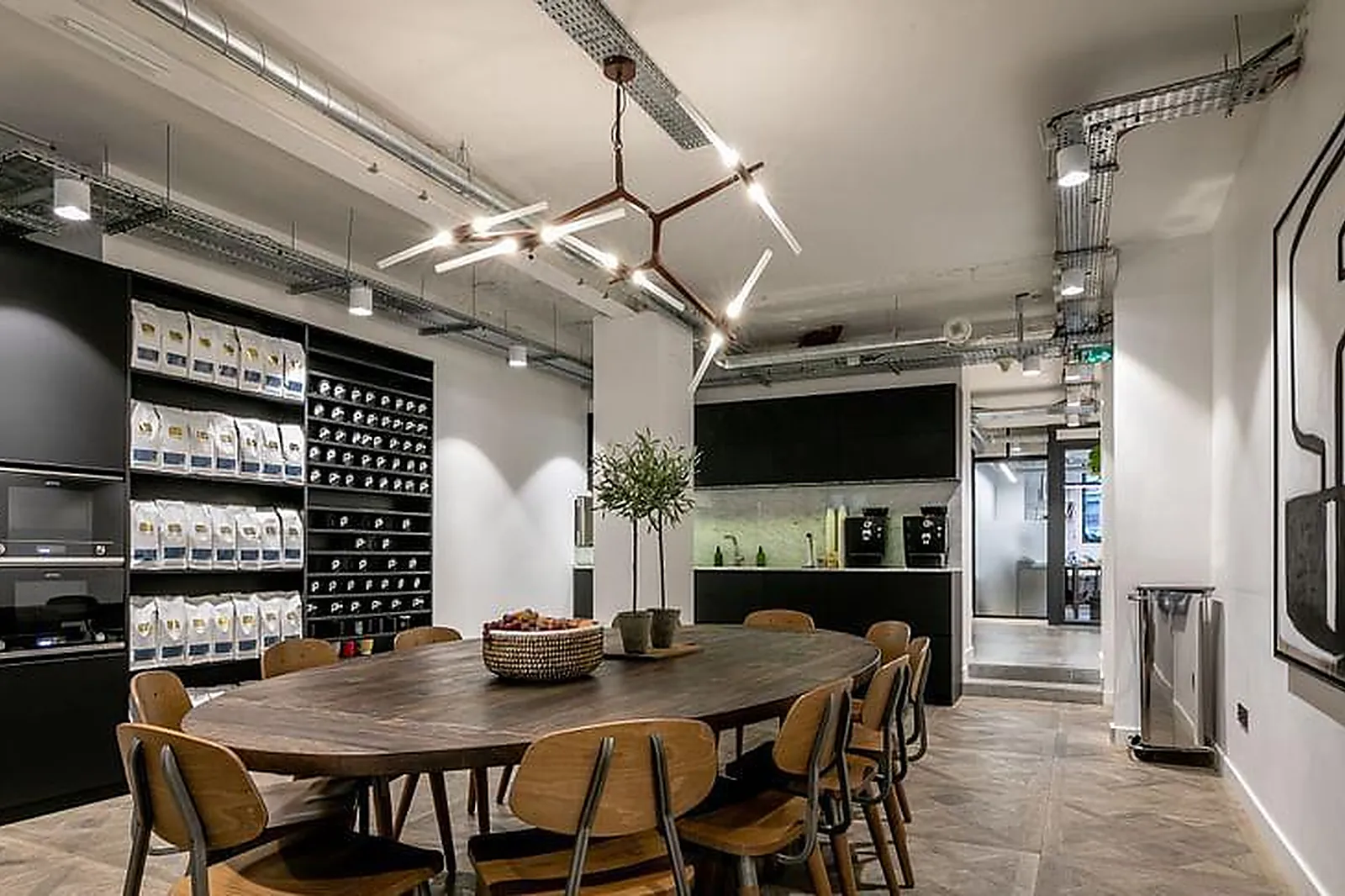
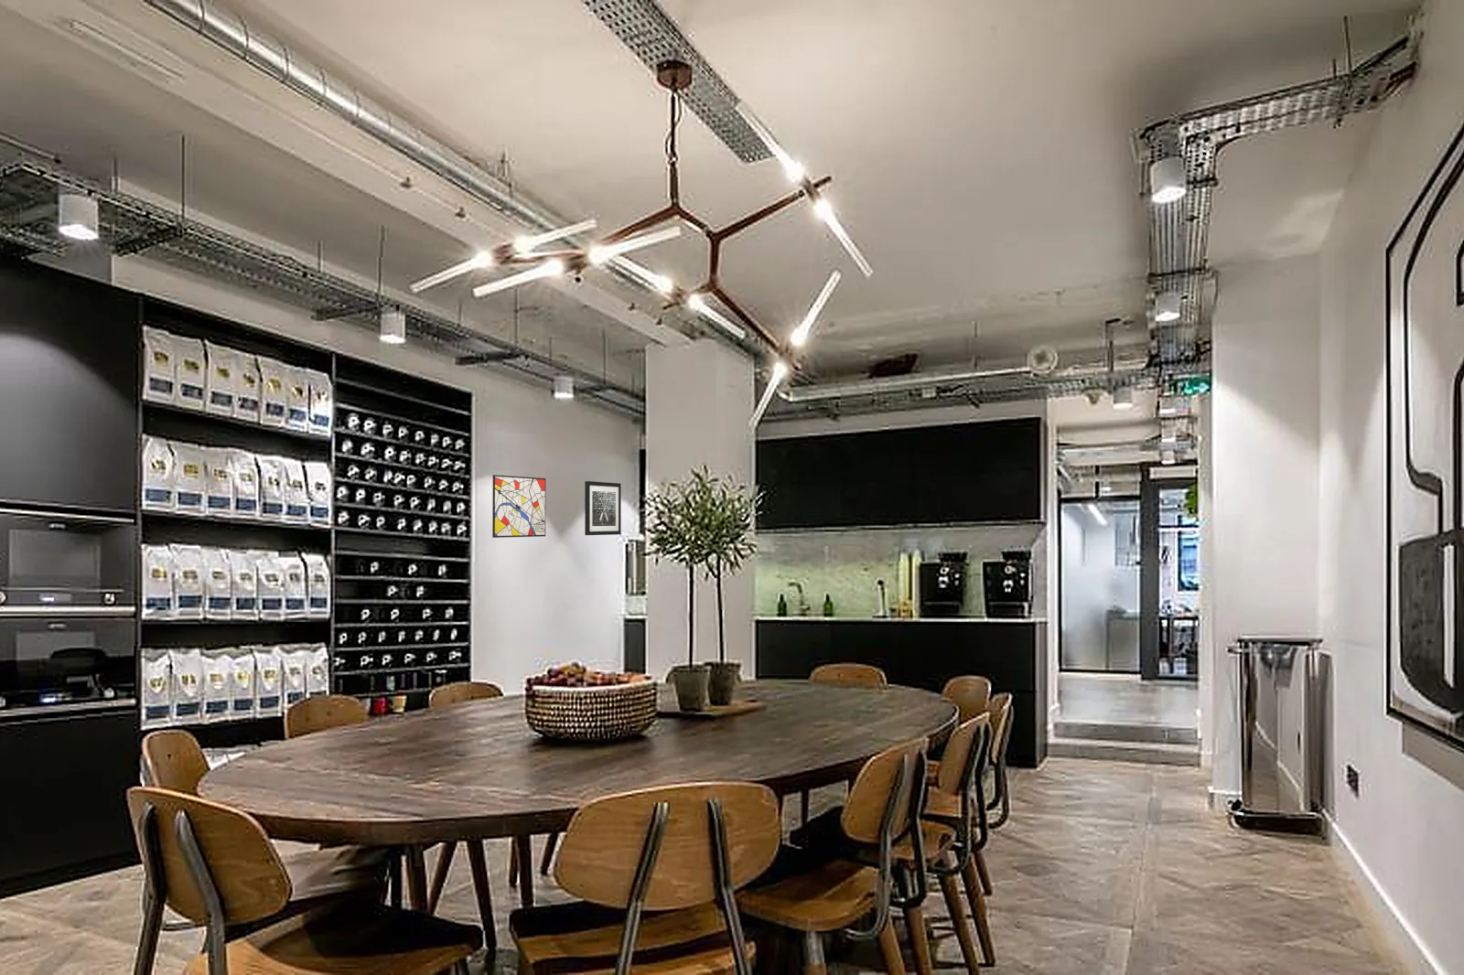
+ wall art [491,473,546,539]
+ wall art [583,480,623,536]
